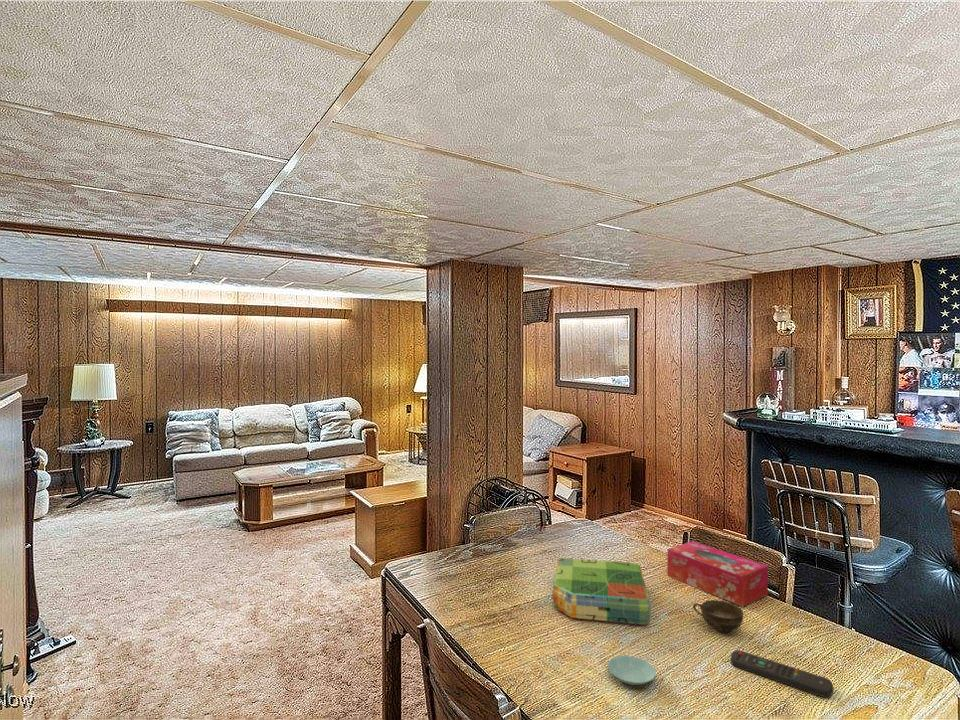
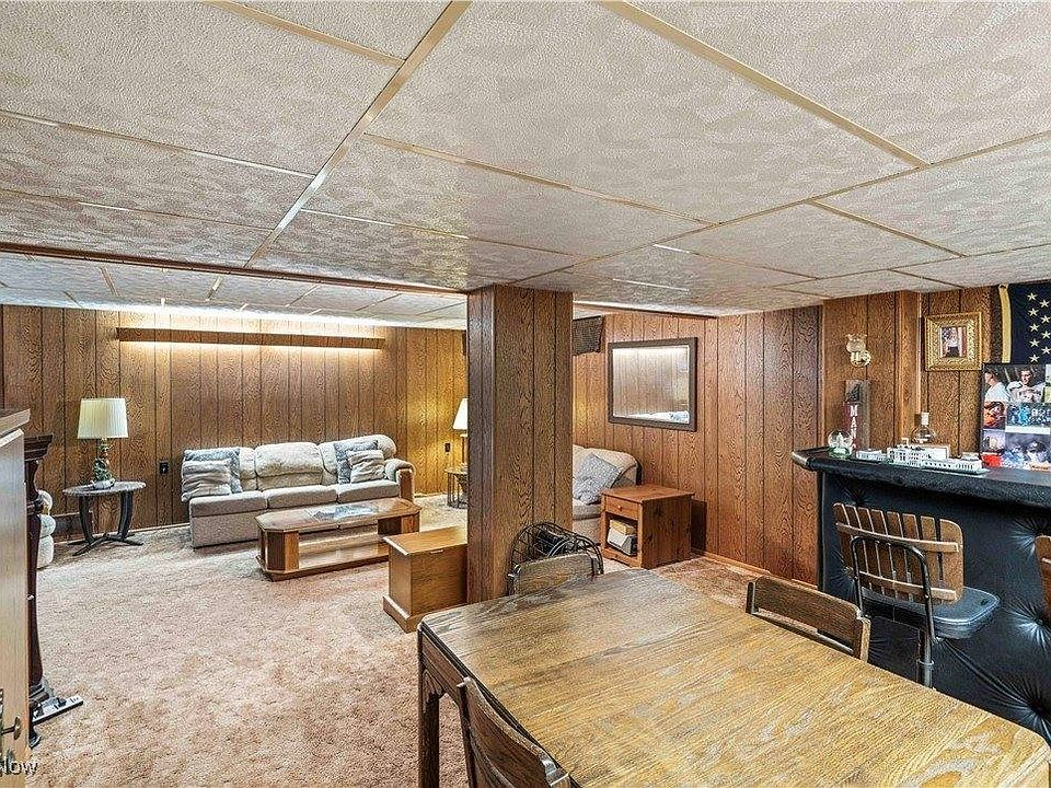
- remote control [730,649,834,698]
- tissue box [666,540,769,608]
- board game [552,557,652,626]
- cup [692,599,744,634]
- saucer [607,655,657,686]
